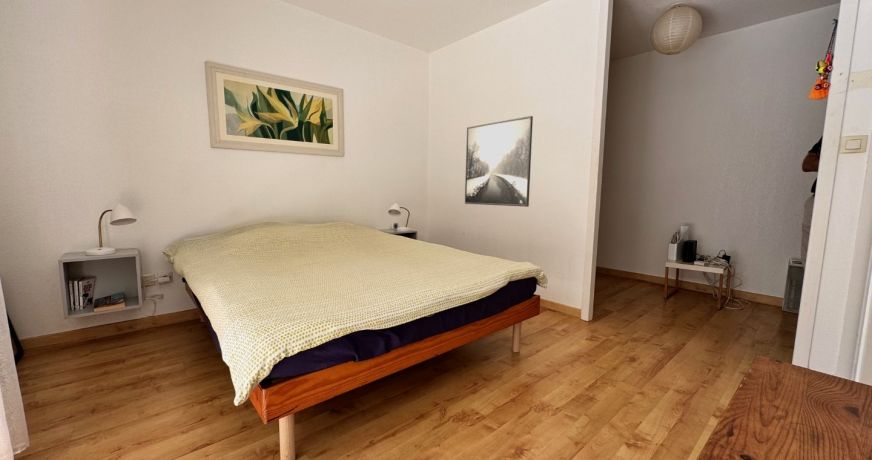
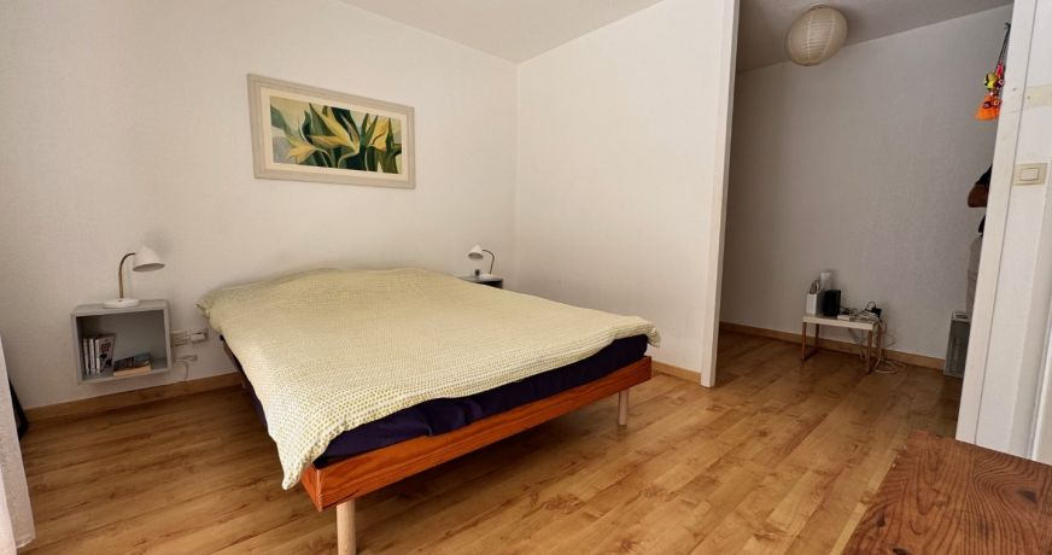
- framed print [464,115,534,208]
